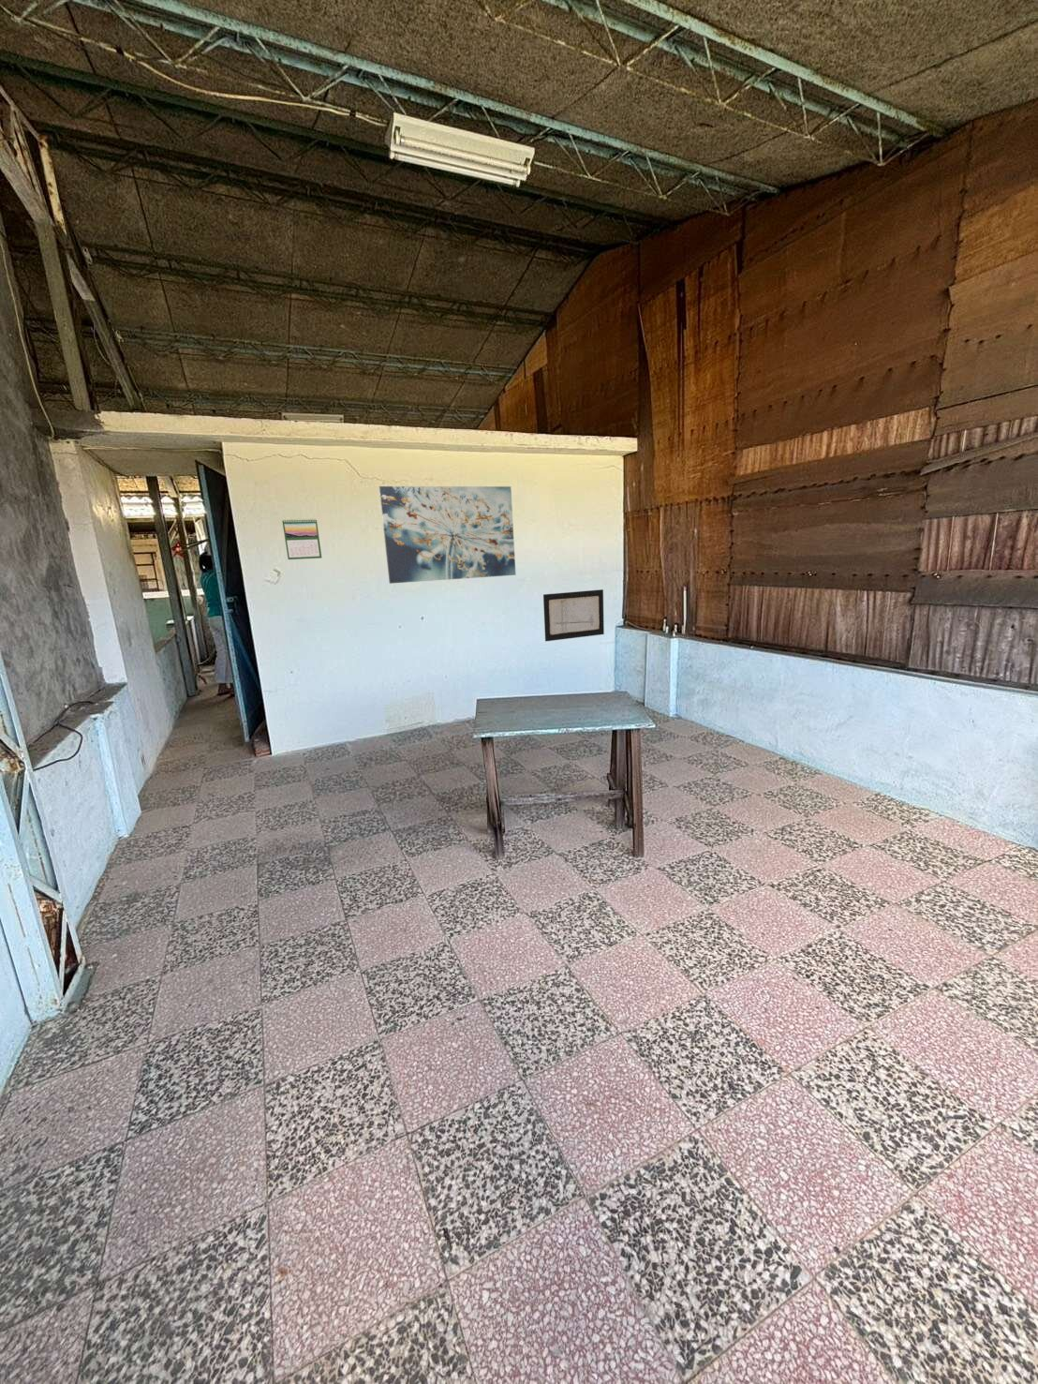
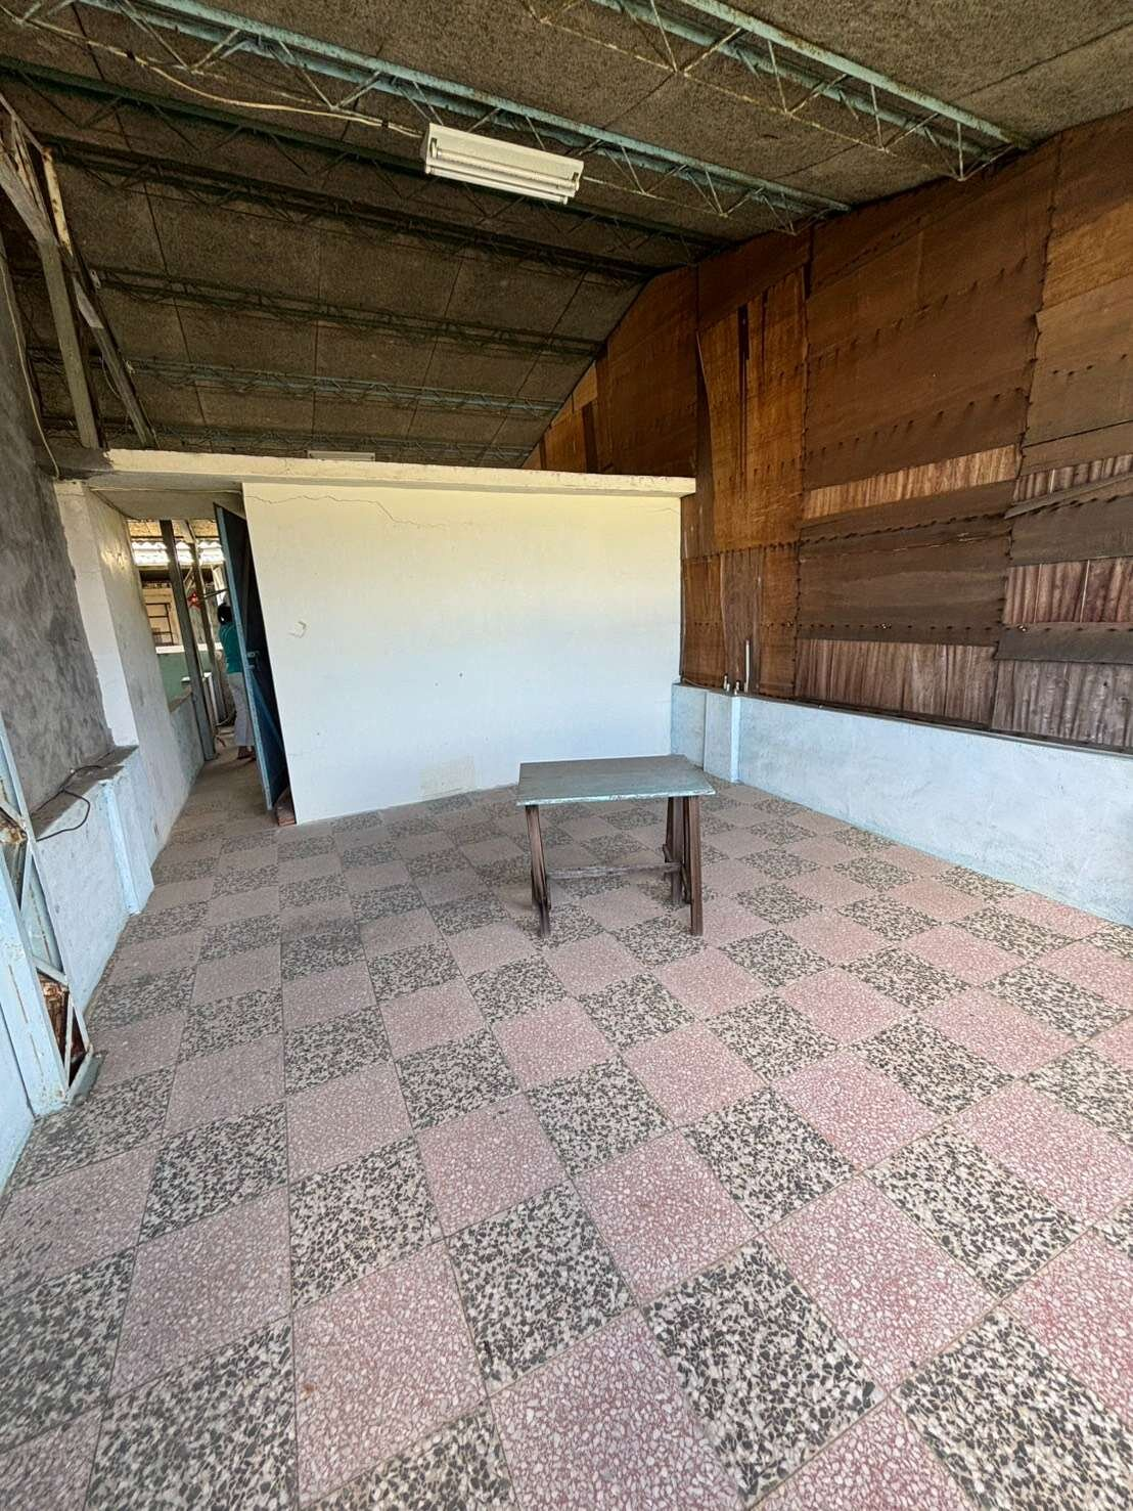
- wall art [542,589,605,642]
- wall art [378,485,517,585]
- calendar [281,517,323,561]
